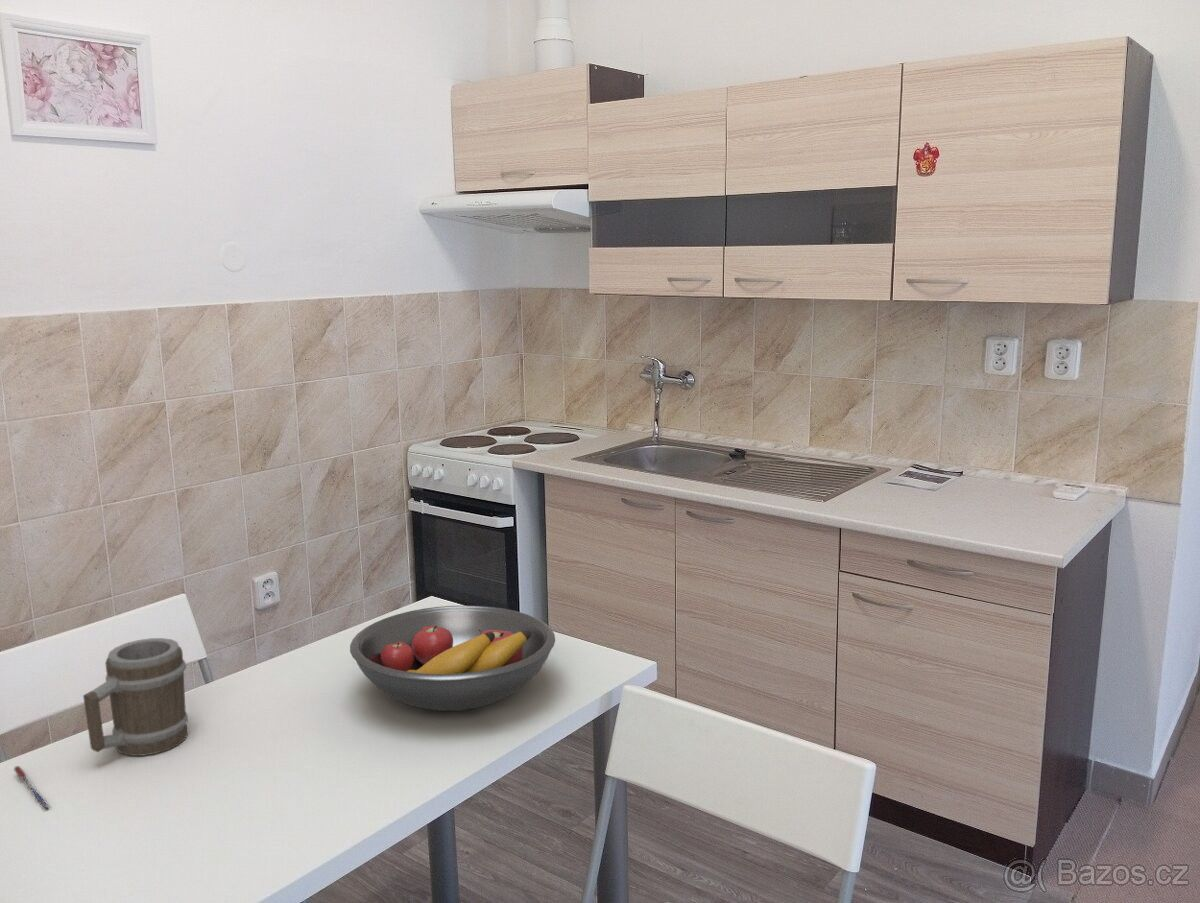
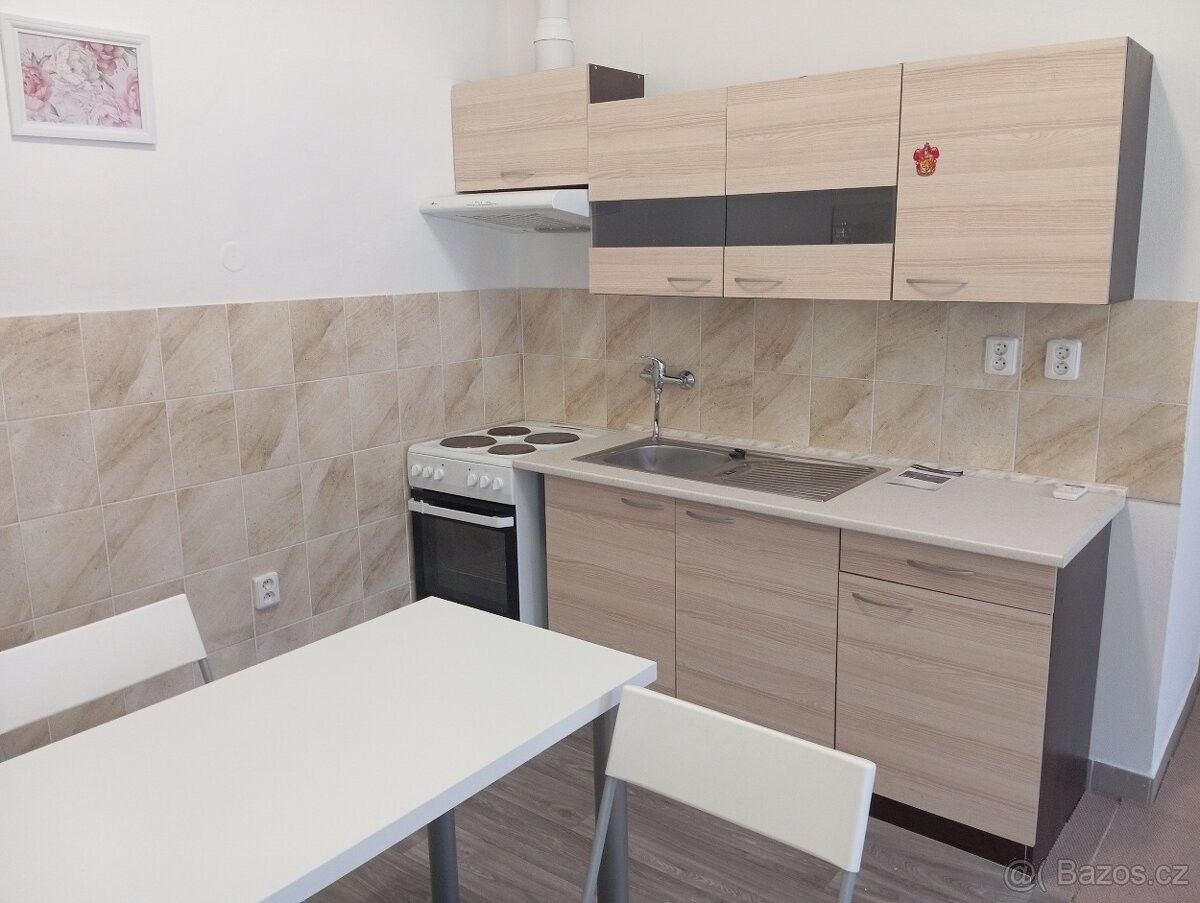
- fruit bowl [349,605,556,711]
- pen [13,765,53,811]
- barrel [82,637,189,757]
